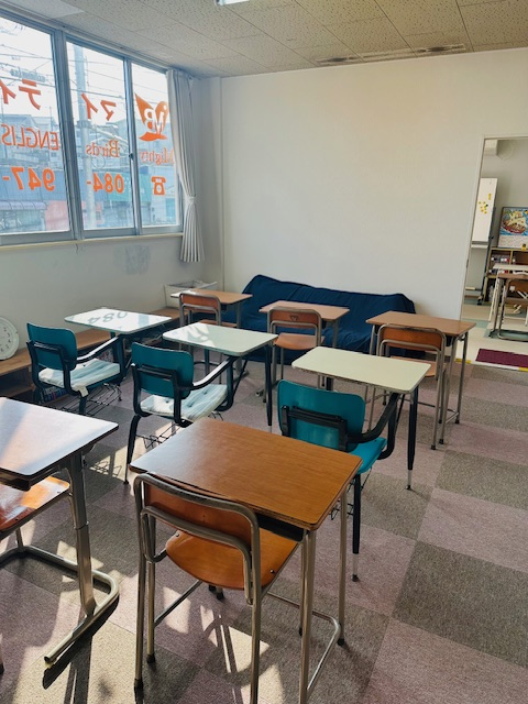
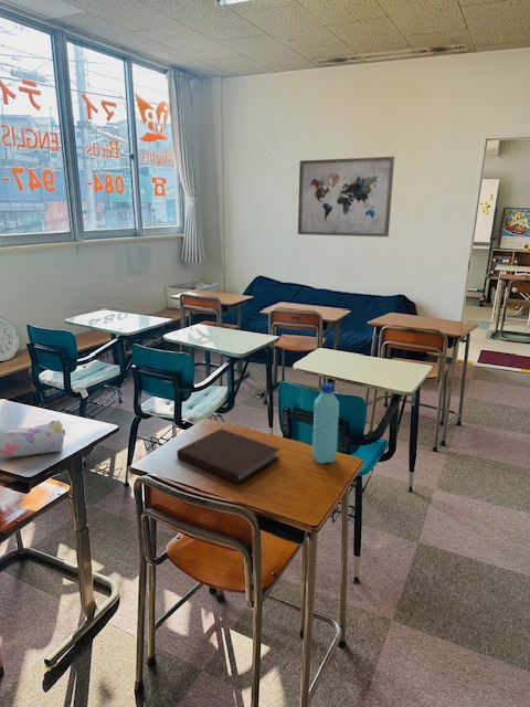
+ wall art [297,156,395,238]
+ notebook [176,428,282,485]
+ water bottle [311,381,340,465]
+ pencil case [0,420,66,460]
